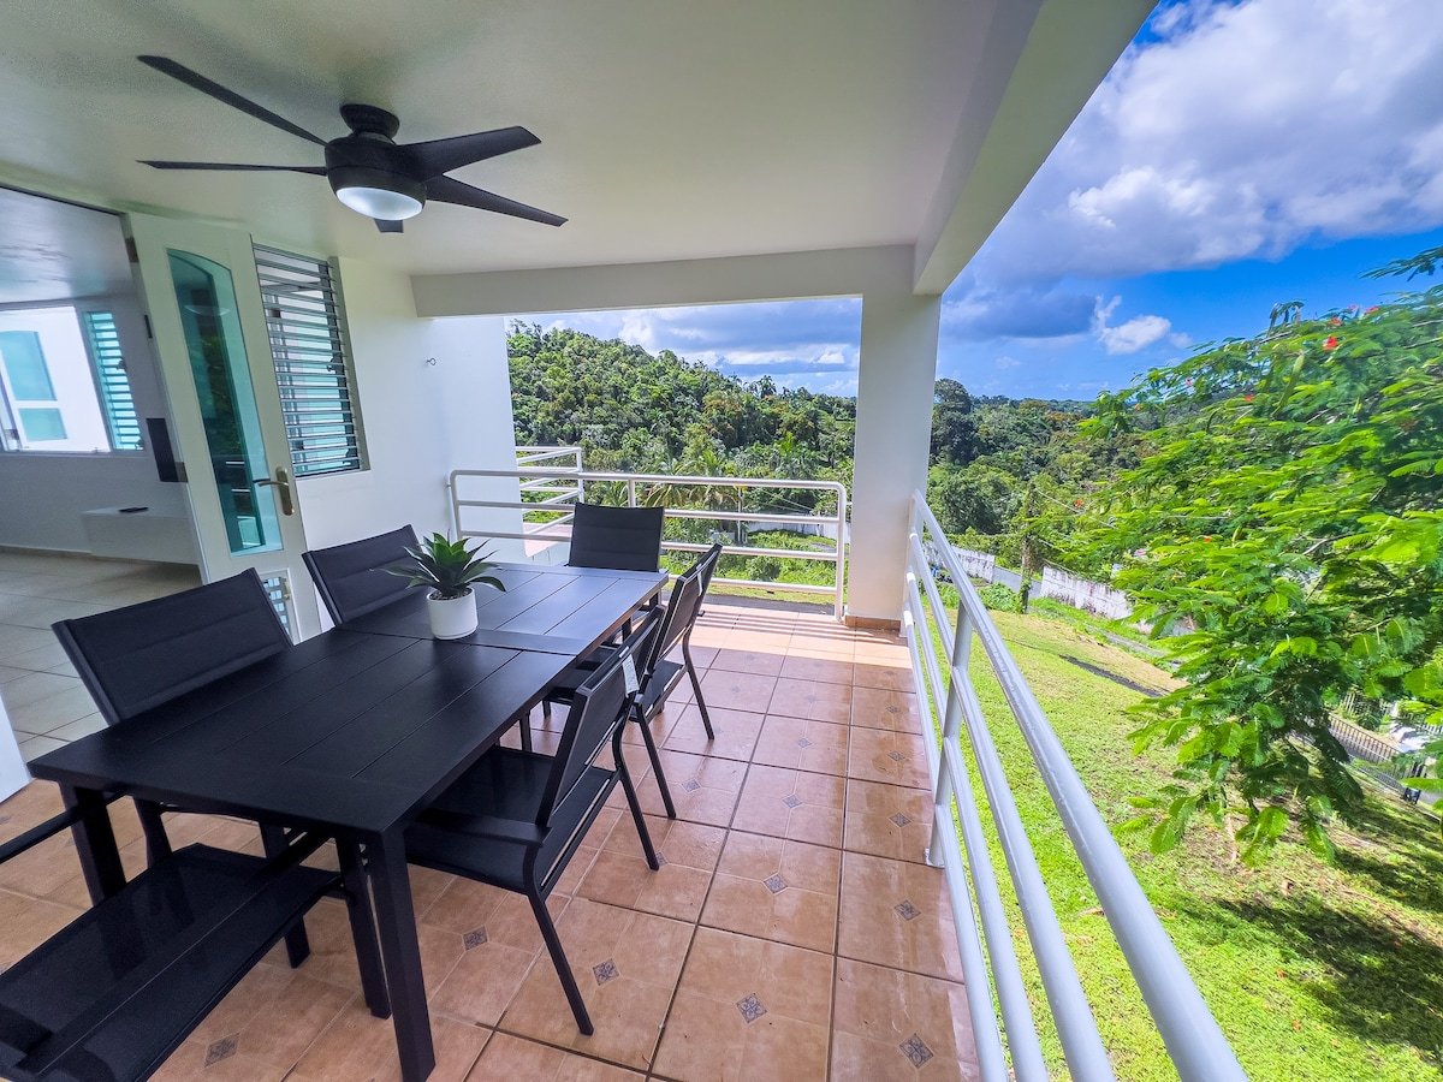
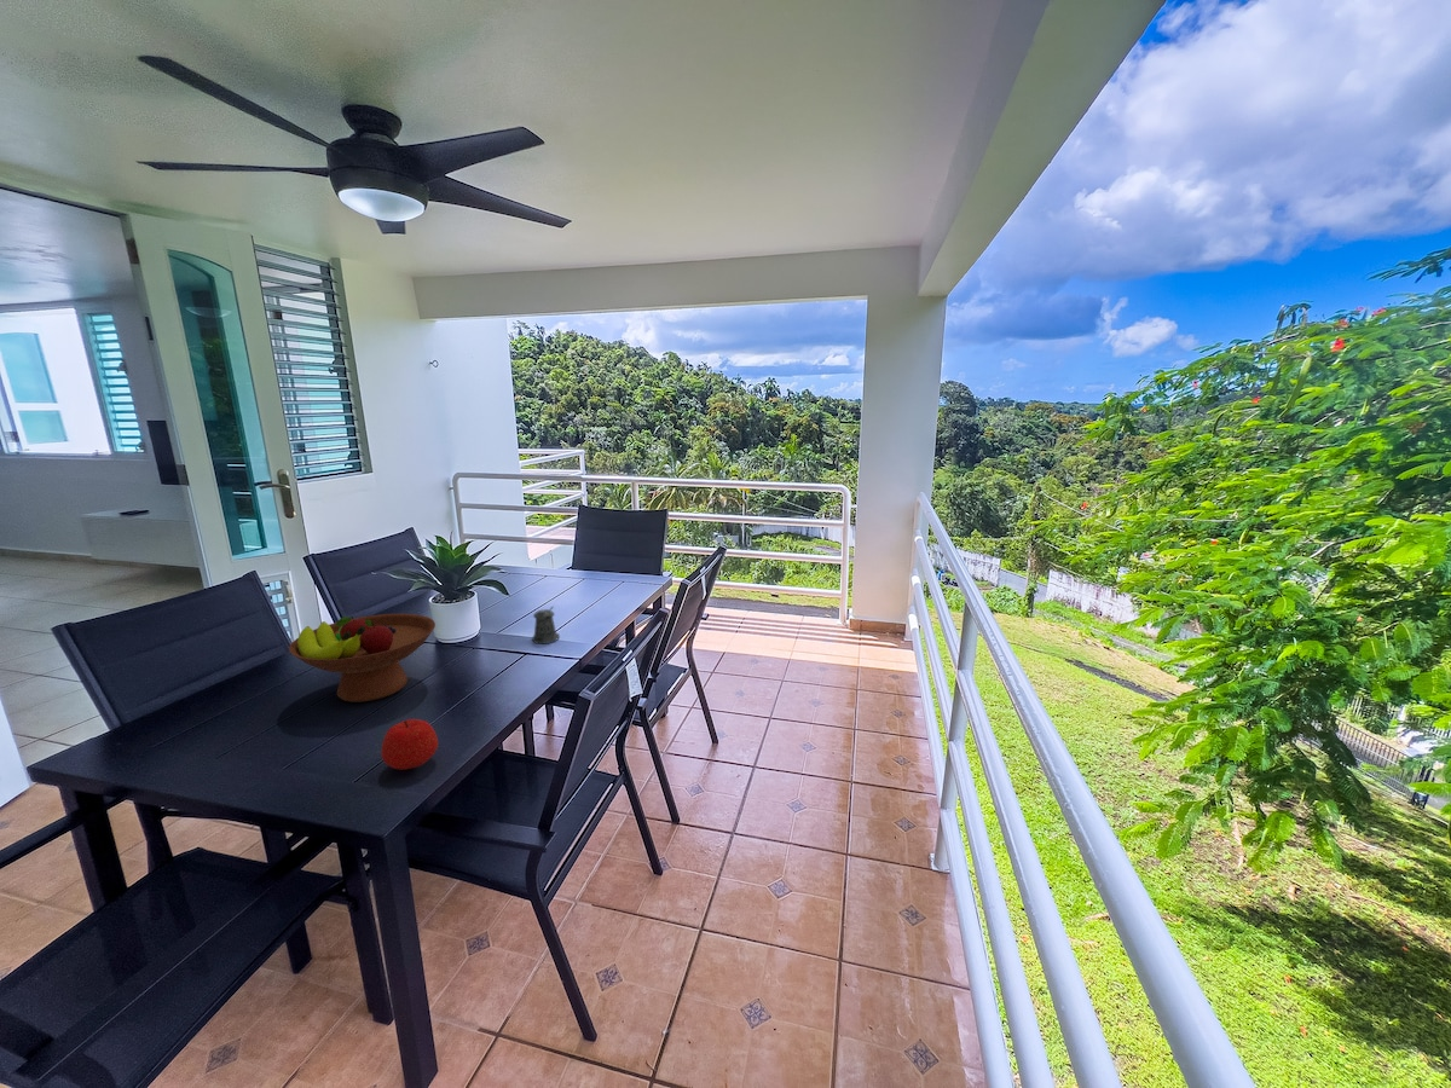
+ pepper shaker [531,606,561,644]
+ apple [380,718,439,771]
+ fruit bowl [288,613,437,704]
